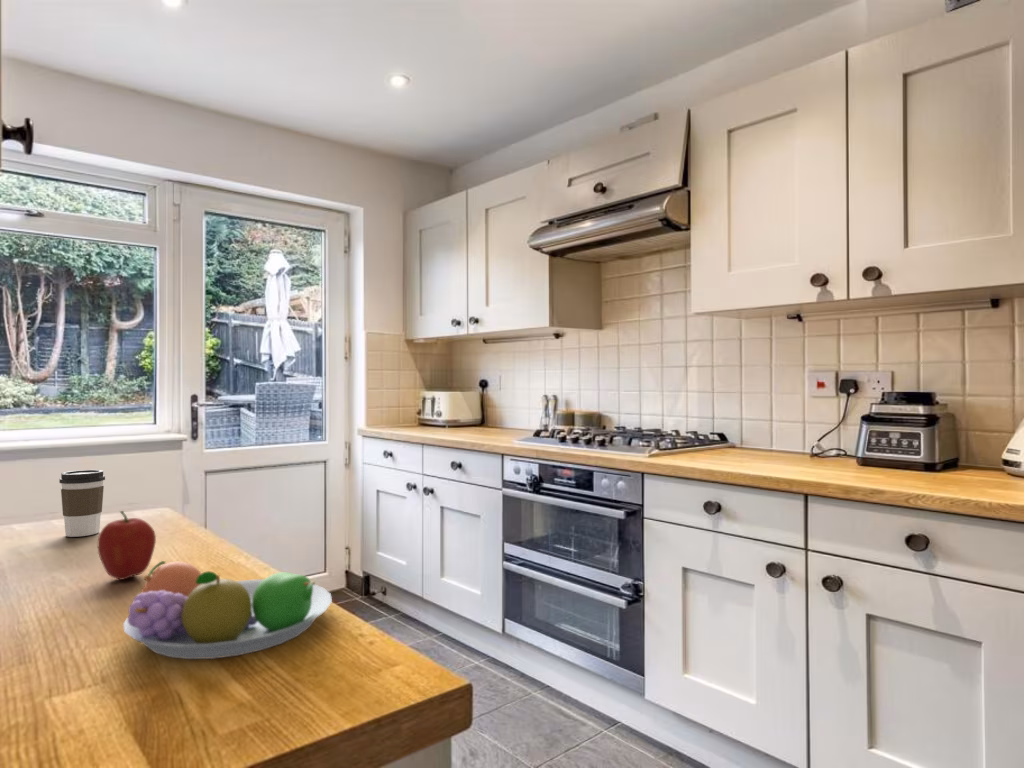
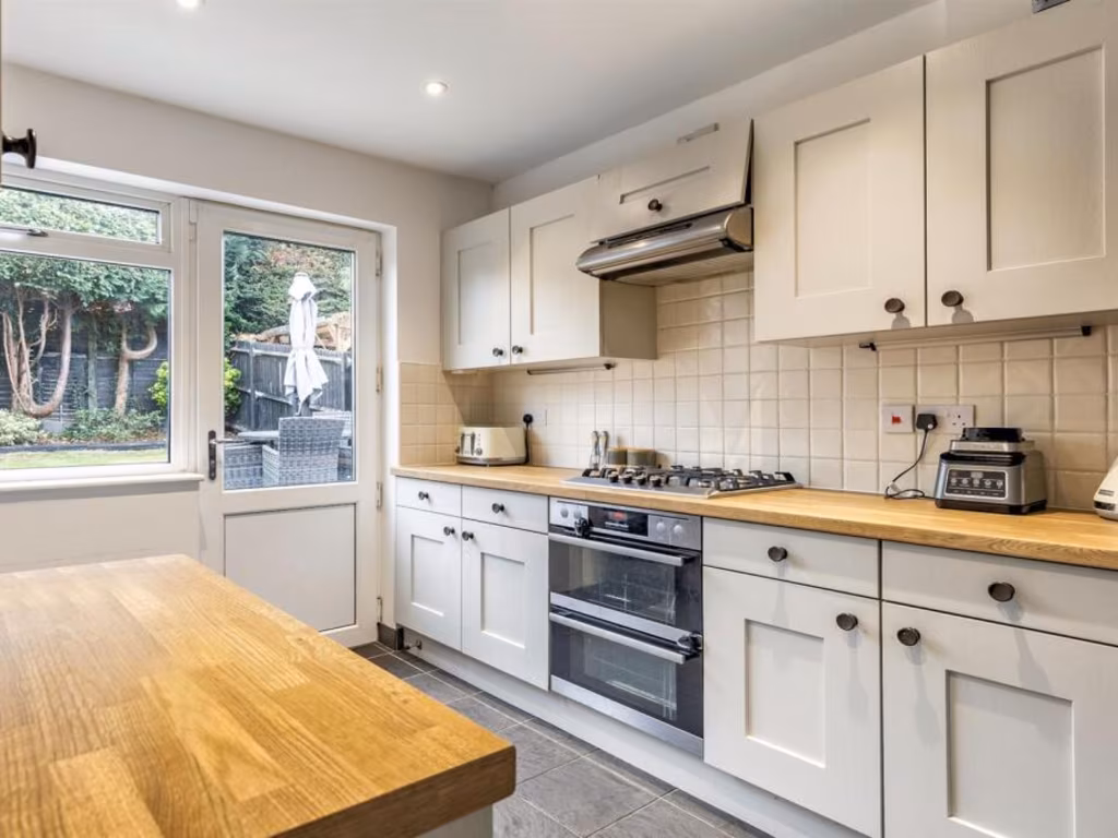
- fruit bowl [122,560,333,660]
- fruit [97,510,157,581]
- coffee cup [58,469,106,538]
